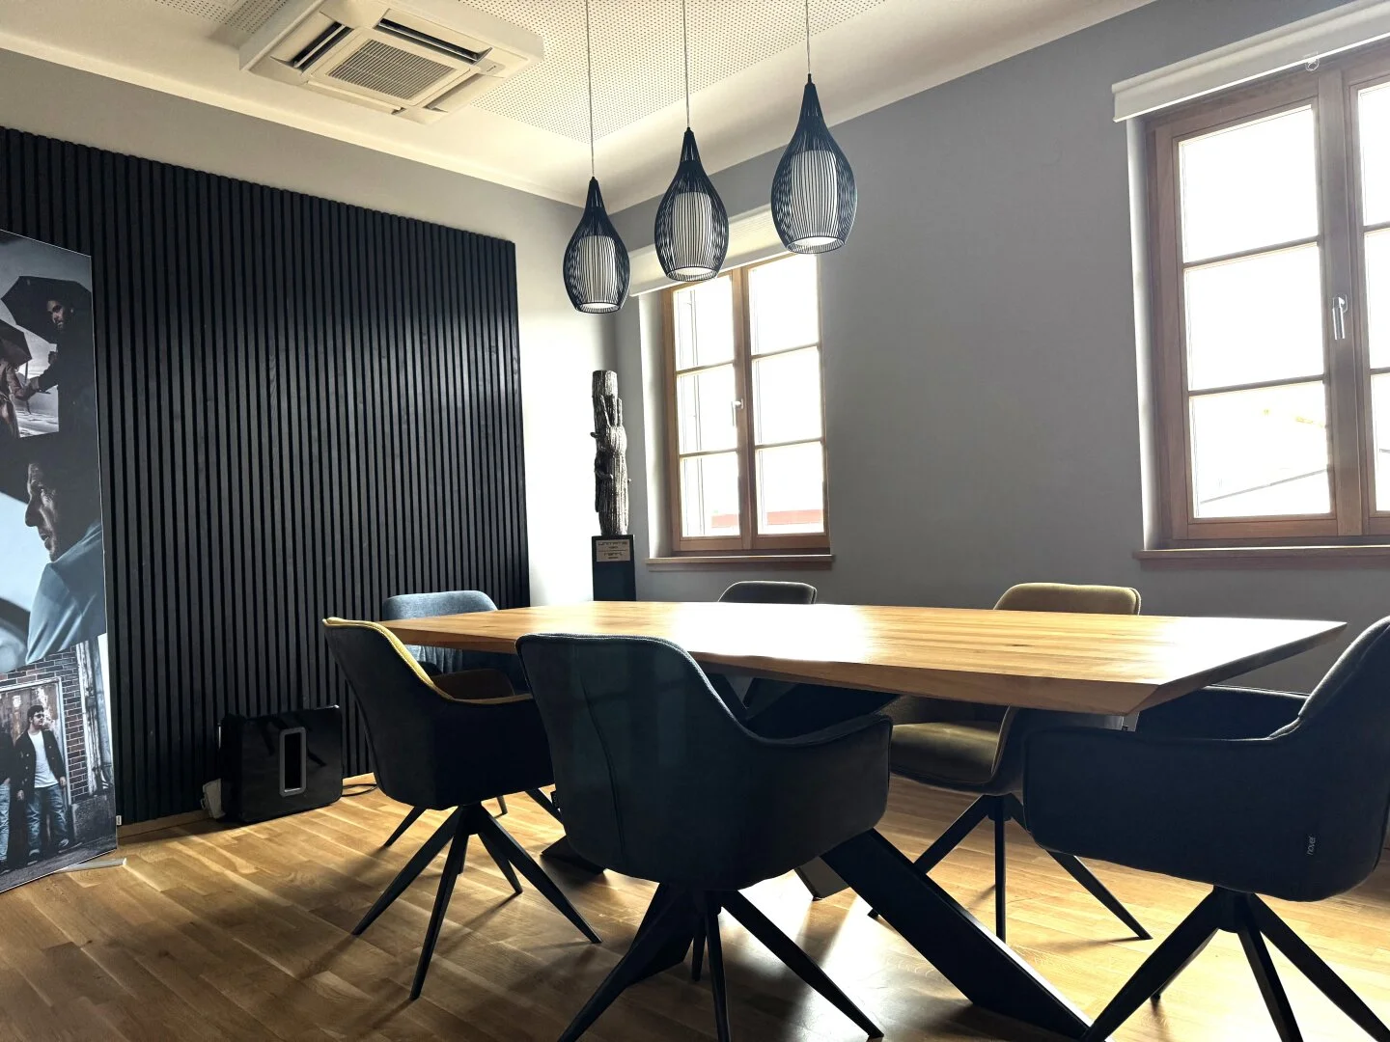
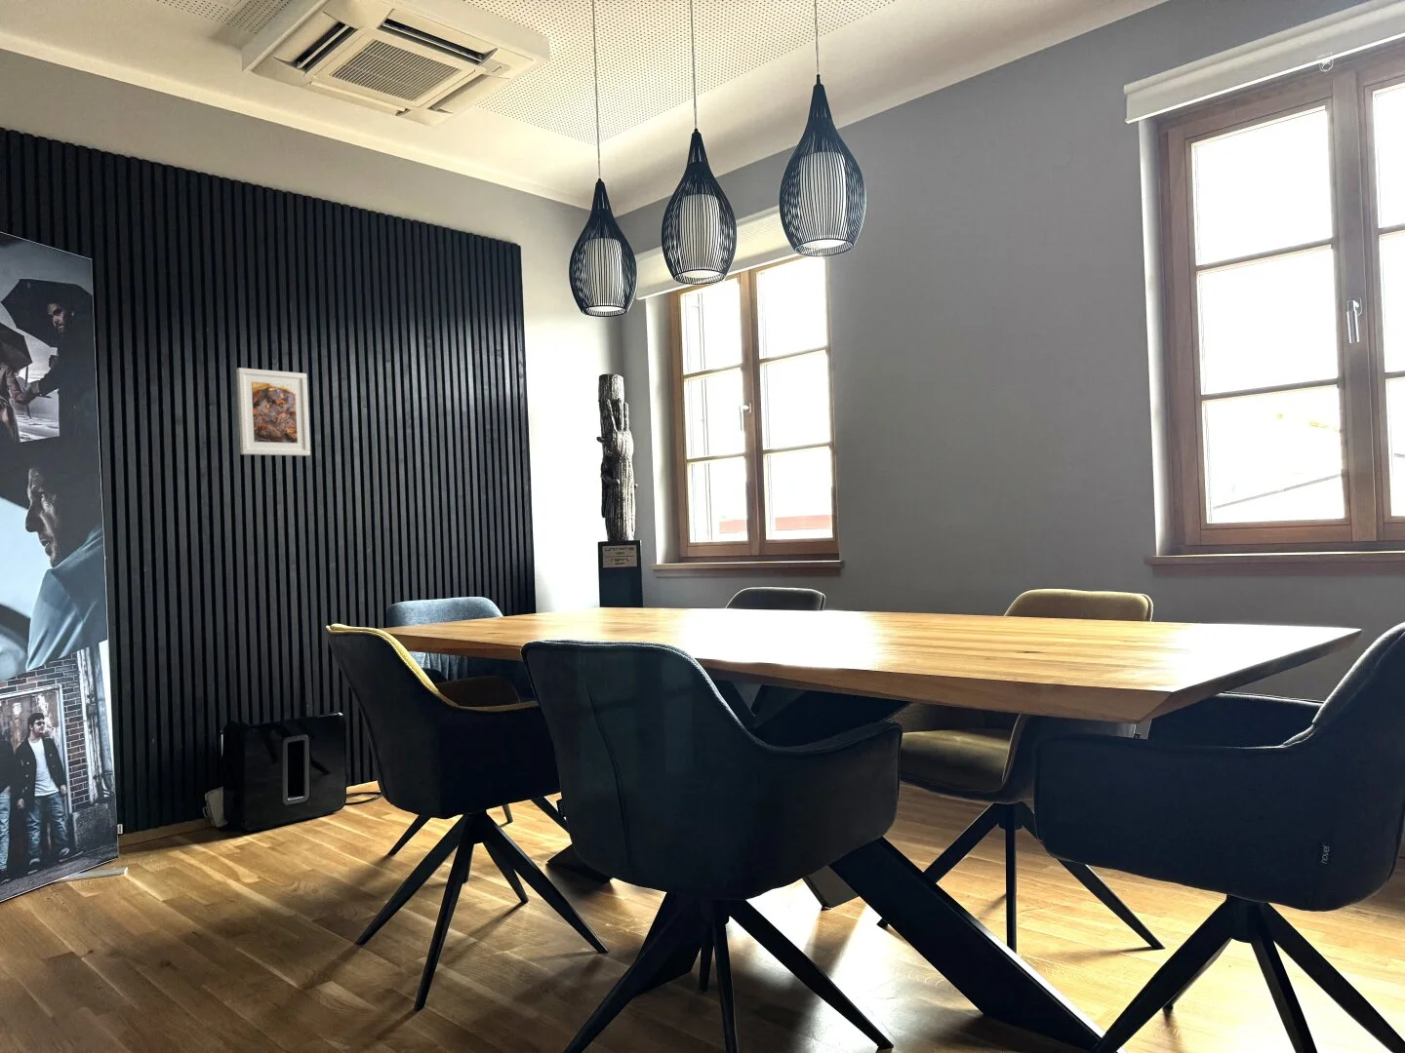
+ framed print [236,366,311,457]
